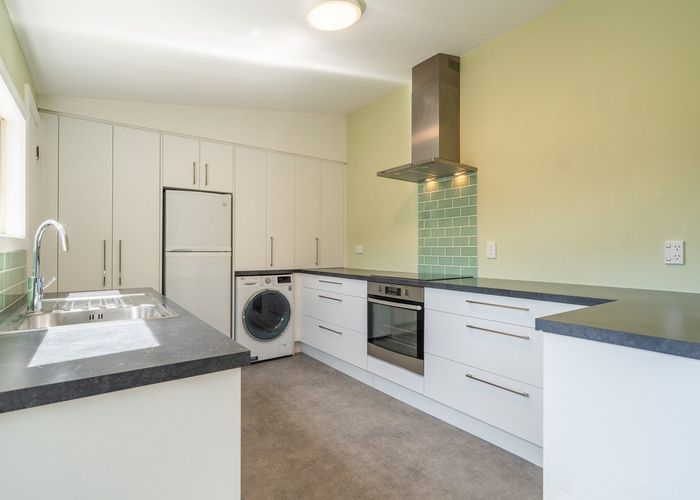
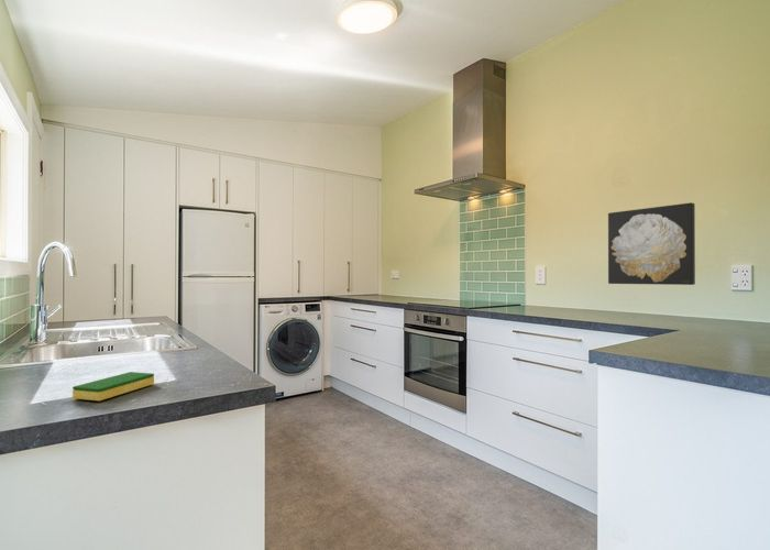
+ wall art [607,201,696,286]
+ dish sponge [72,371,155,402]
